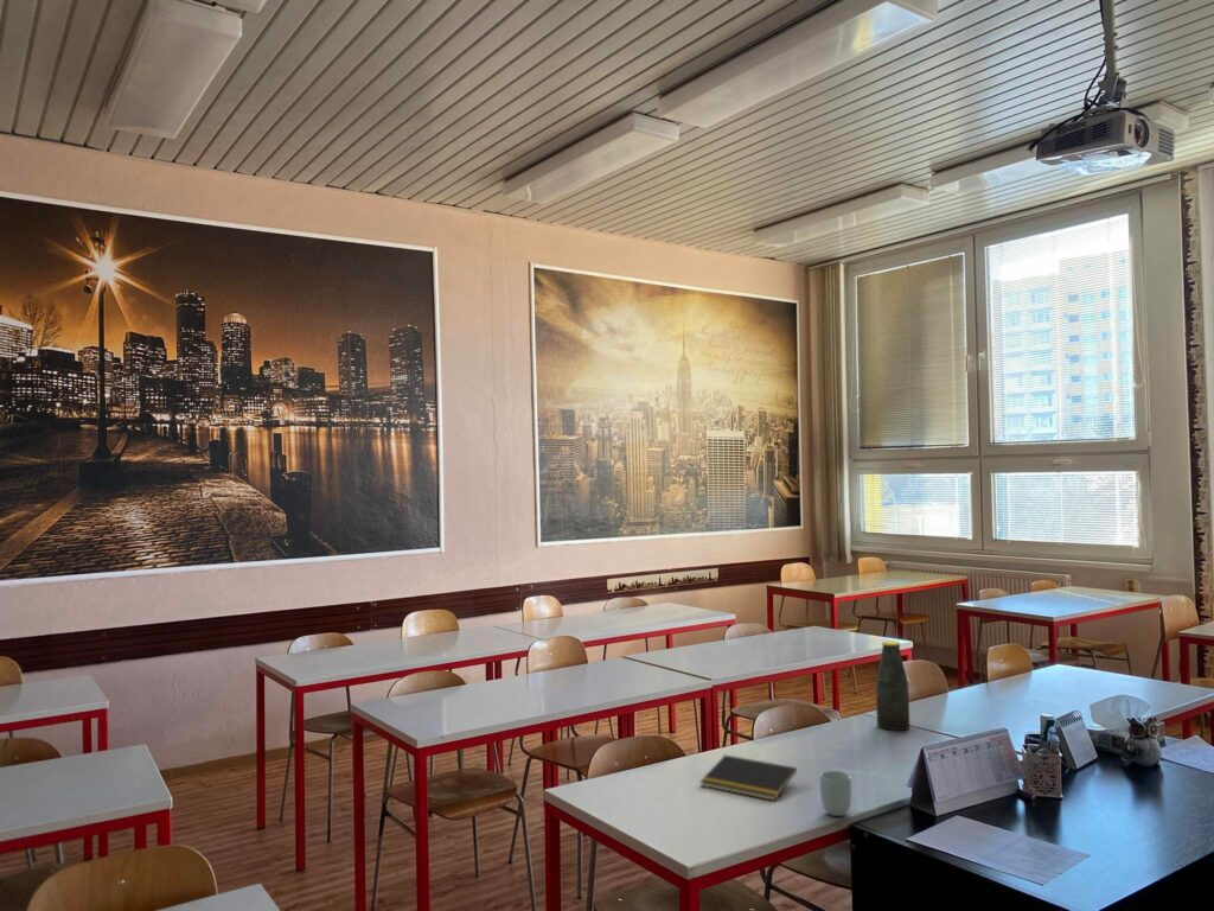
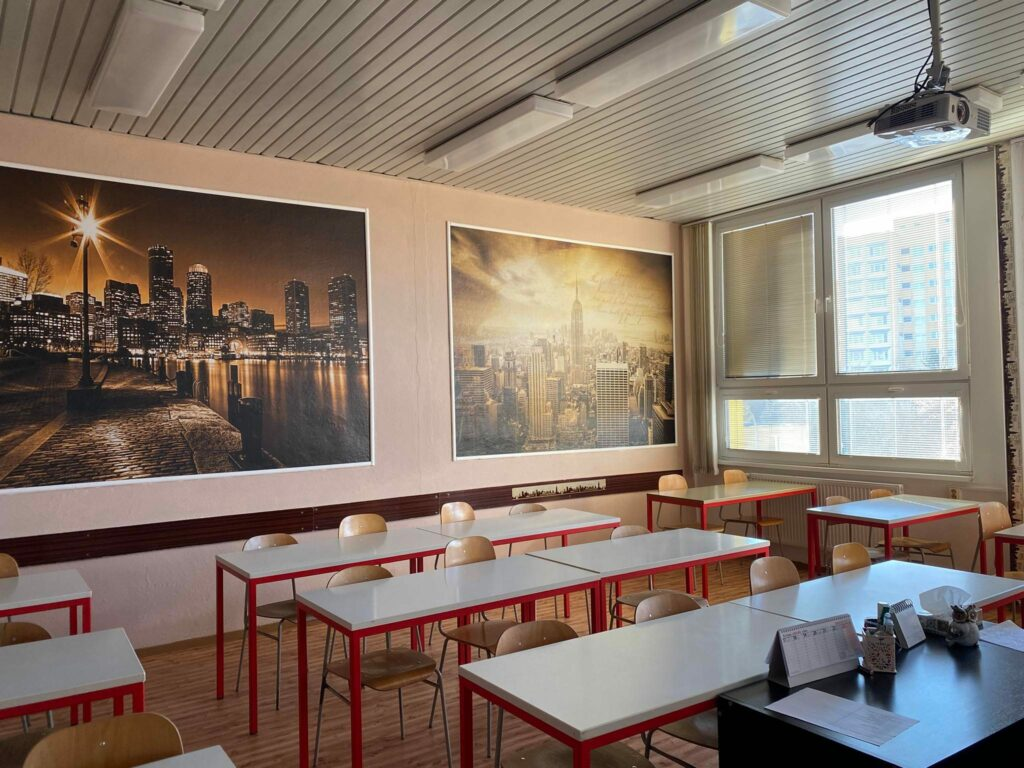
- notepad [699,753,798,802]
- cup [819,770,852,817]
- bottle [875,639,910,732]
